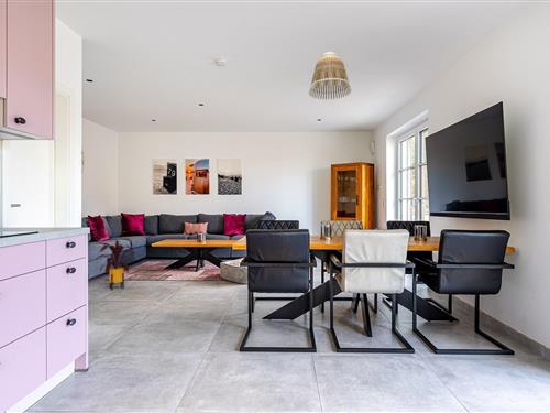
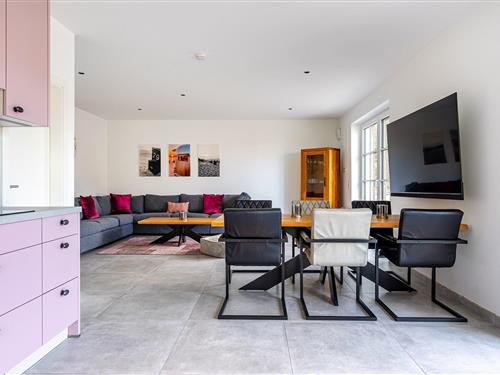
- lamp shade [308,51,352,100]
- house plant [94,239,140,291]
